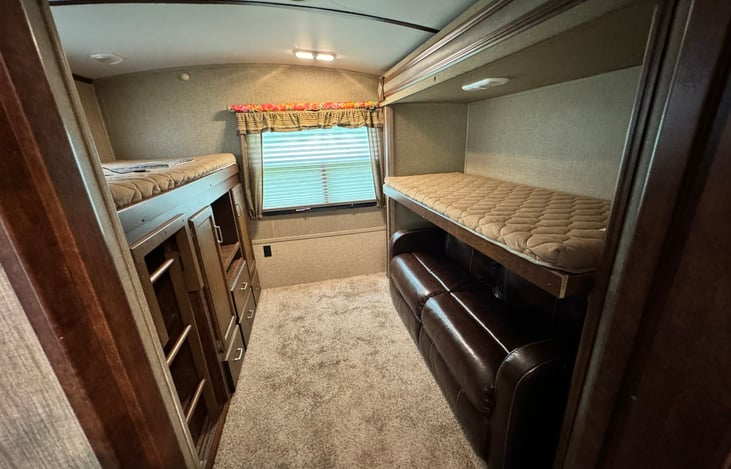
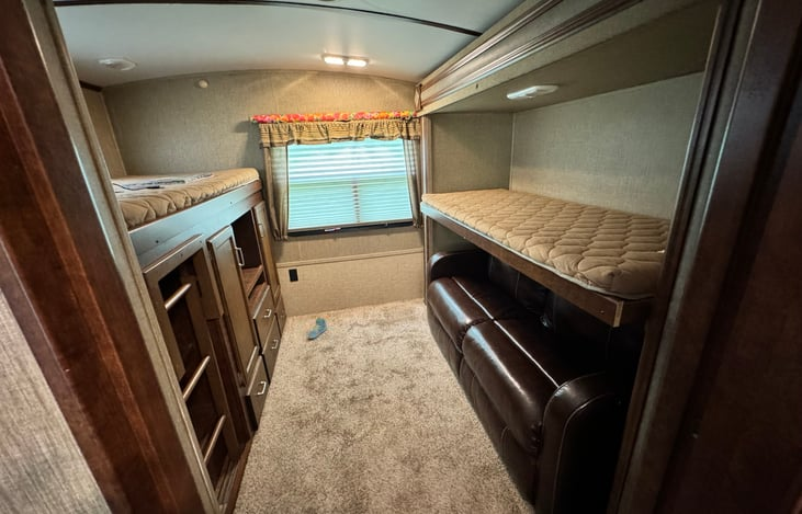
+ sneaker [307,317,328,340]
